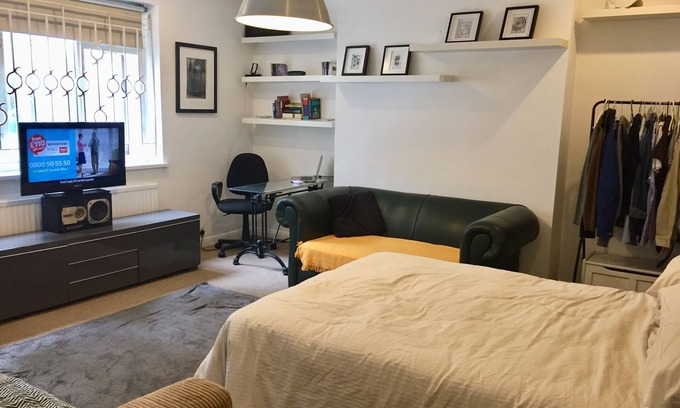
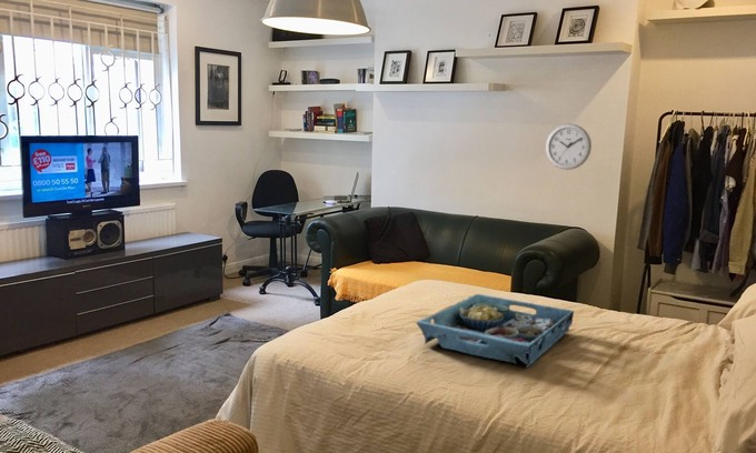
+ serving tray [415,293,575,369]
+ wall clock [545,122,593,171]
